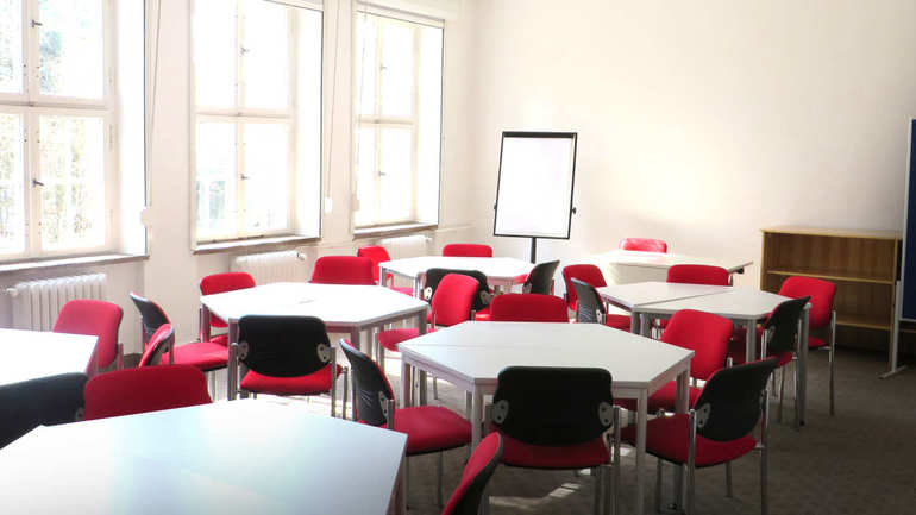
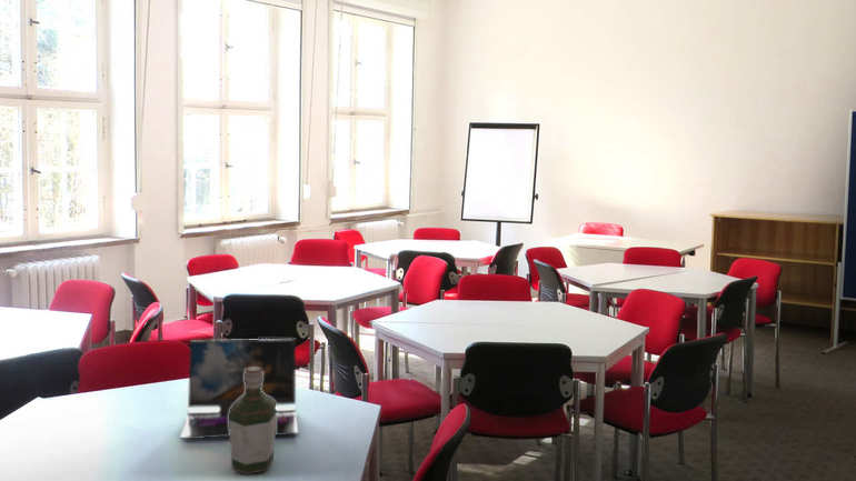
+ laptop [179,338,299,440]
+ bottle [229,367,278,475]
